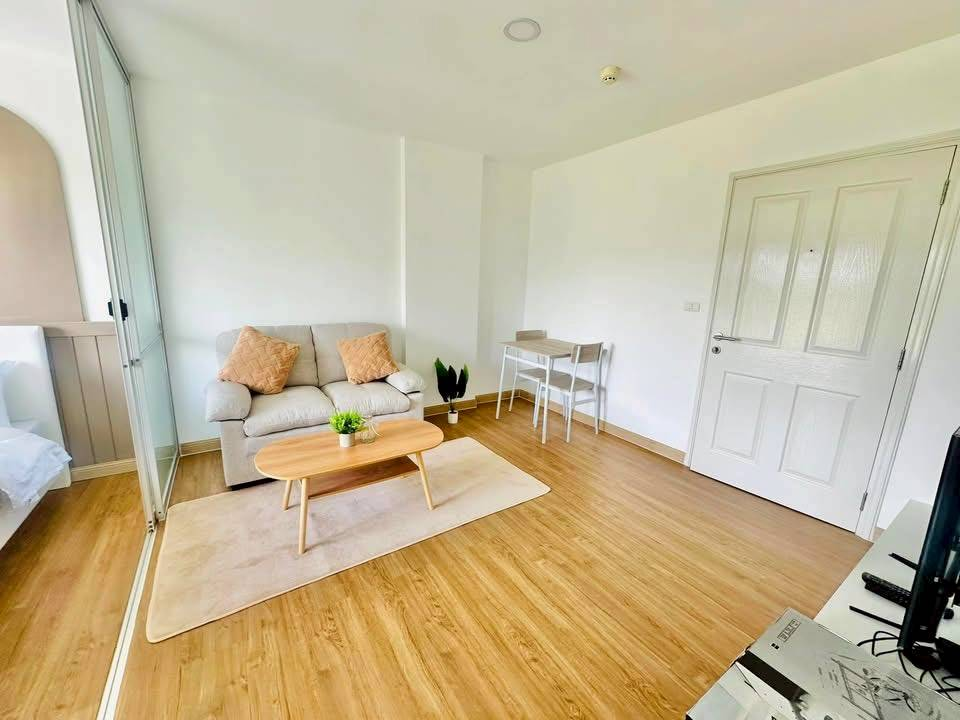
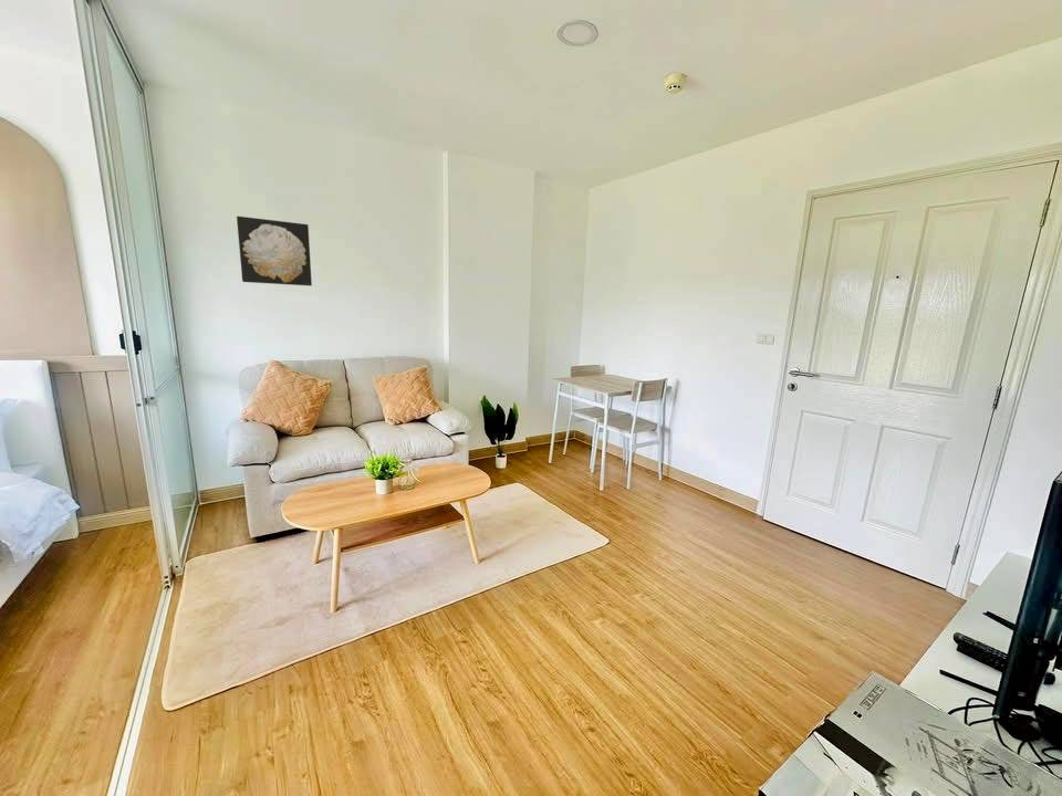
+ wall art [236,216,313,287]
